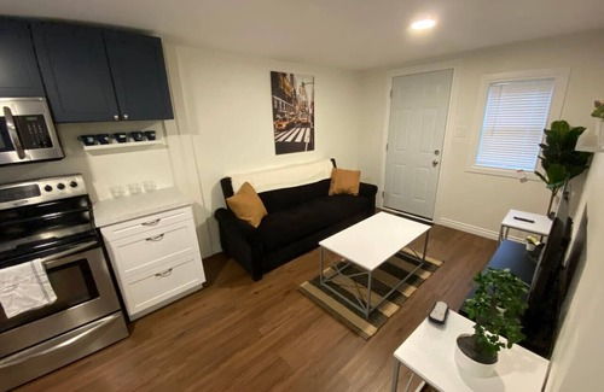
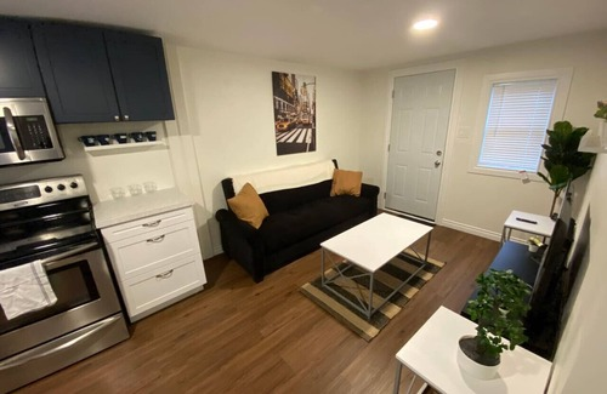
- remote control [426,300,451,326]
